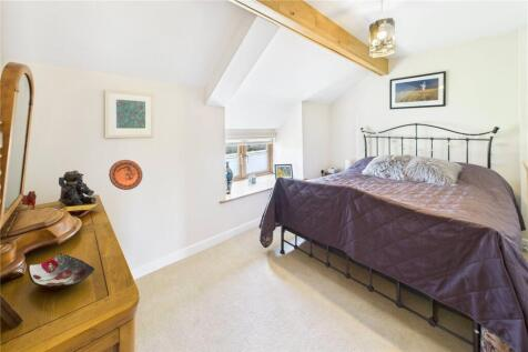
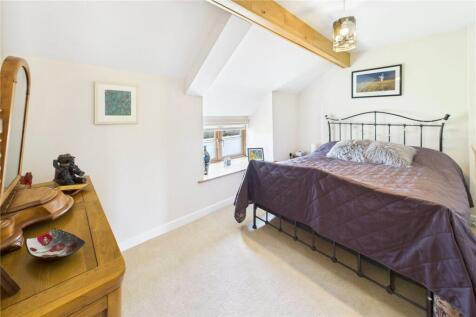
- decorative plate [108,159,144,191]
